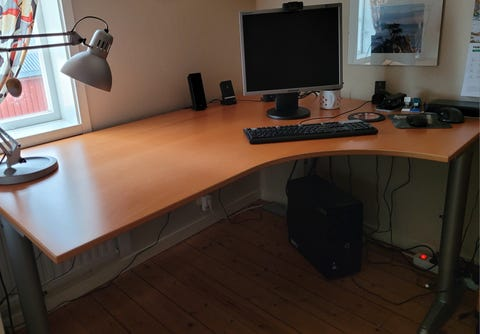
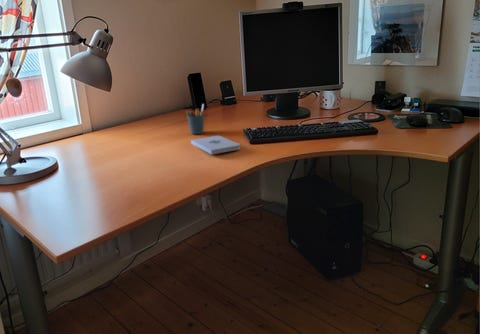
+ notepad [190,135,241,155]
+ pen holder [185,103,206,135]
